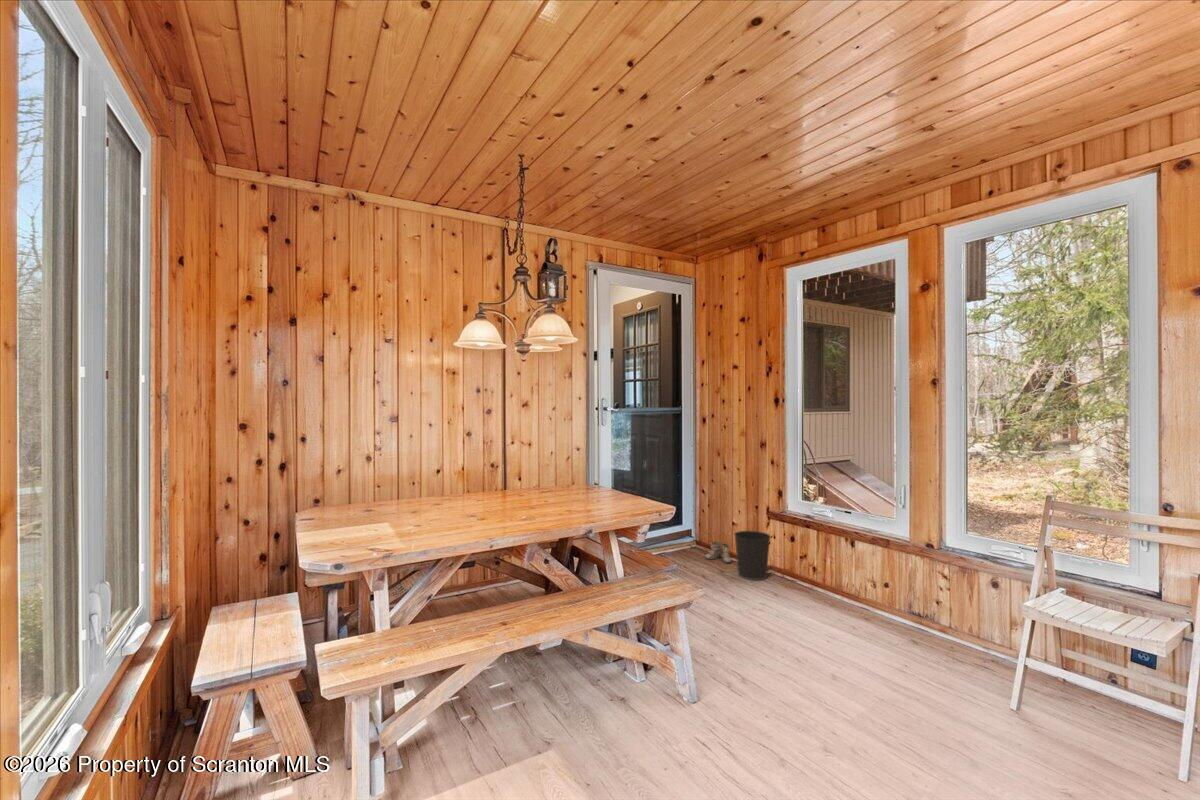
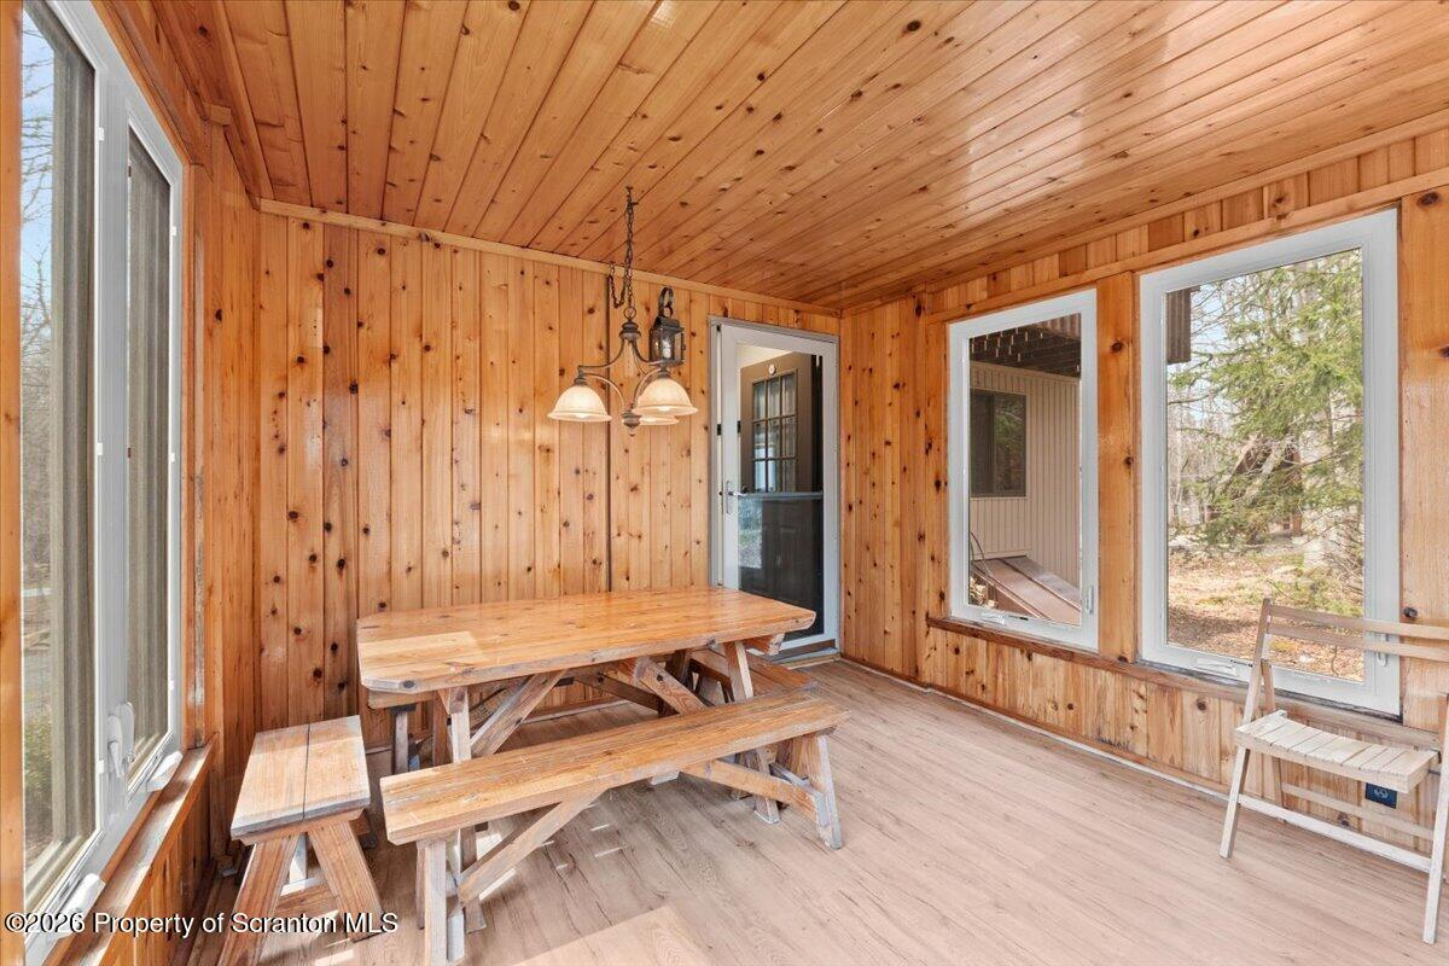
- wastebasket [733,530,772,581]
- boots [704,540,732,564]
